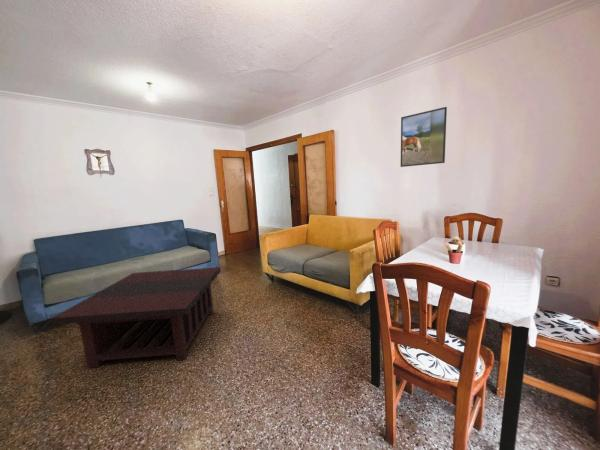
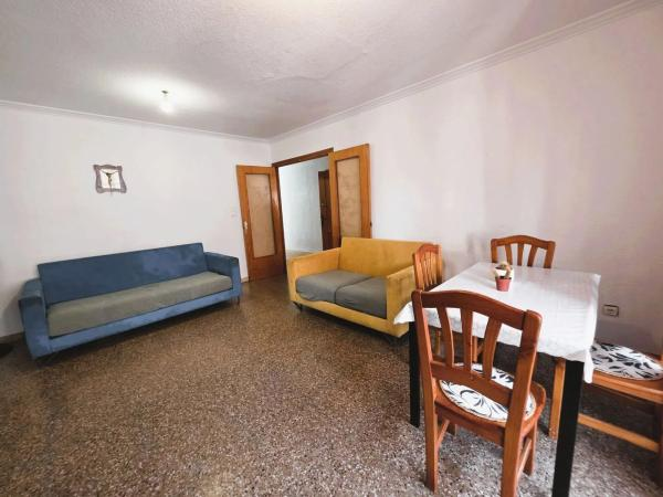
- coffee table [51,266,222,369]
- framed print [400,106,448,168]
